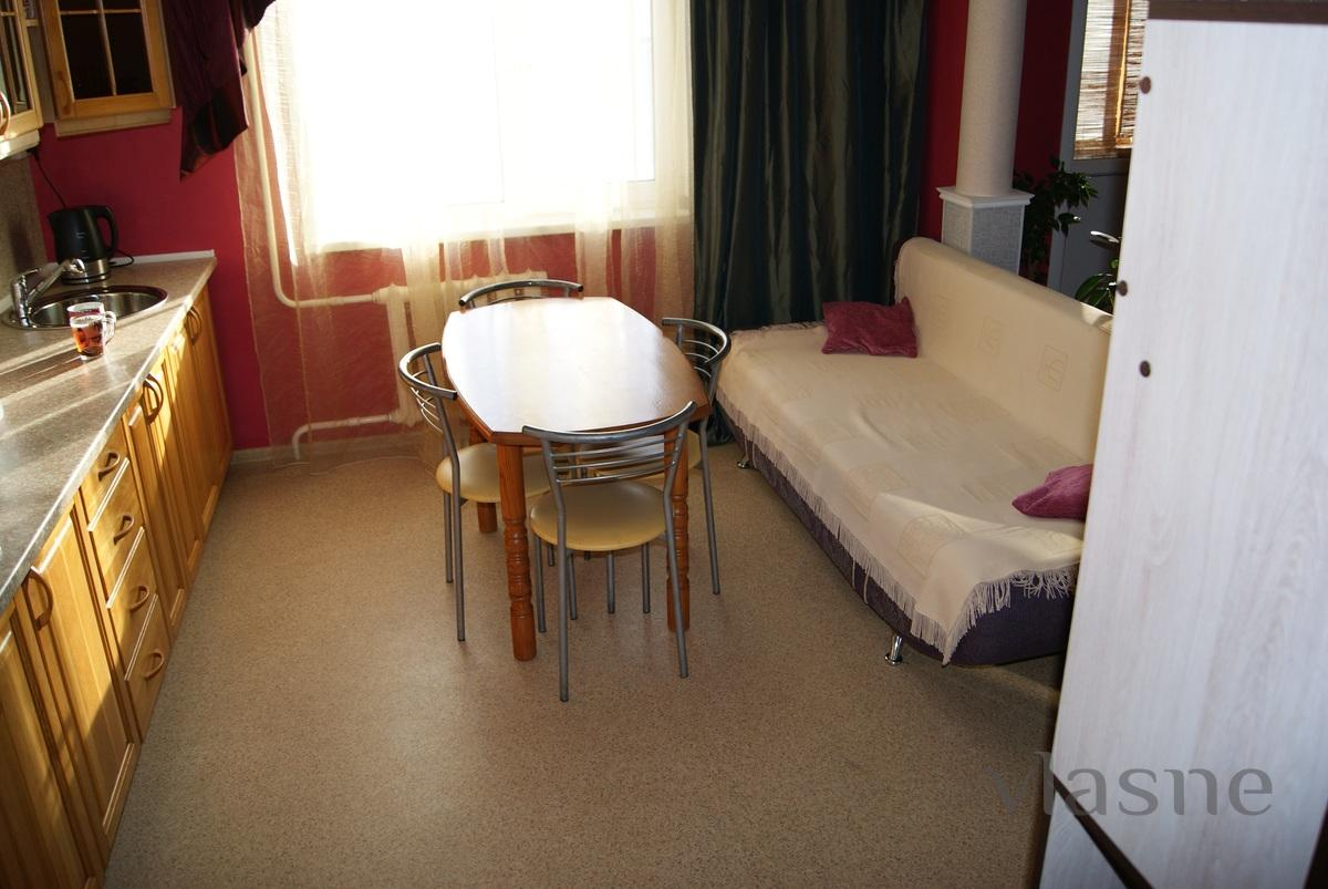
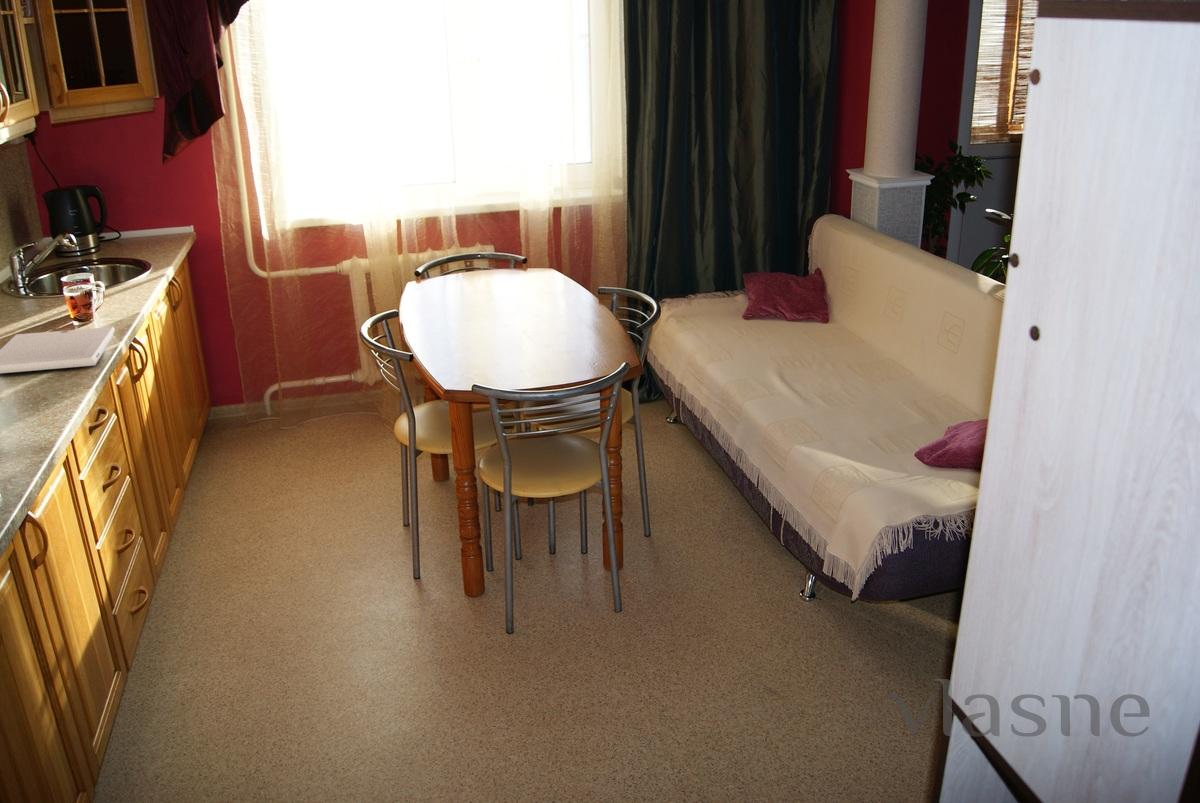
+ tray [0,326,116,374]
